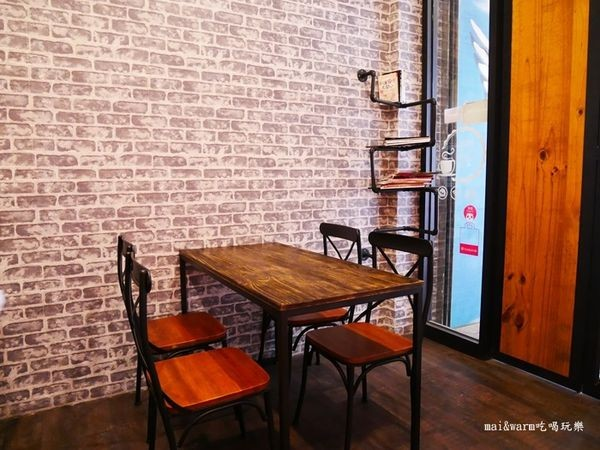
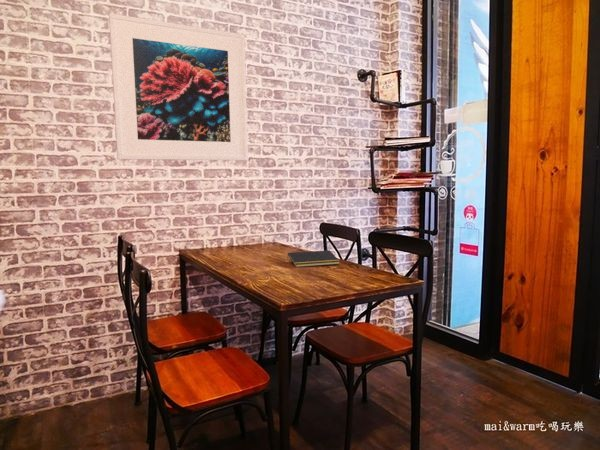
+ notepad [286,249,341,268]
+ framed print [108,12,249,161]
